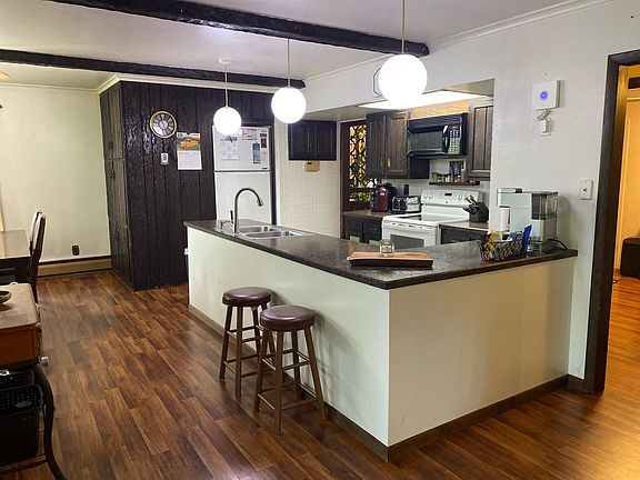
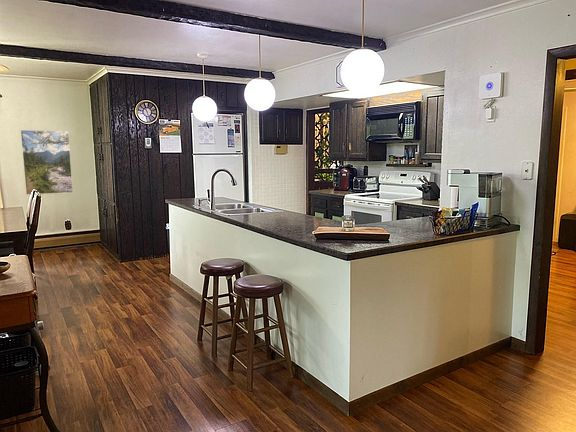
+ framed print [20,129,74,196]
